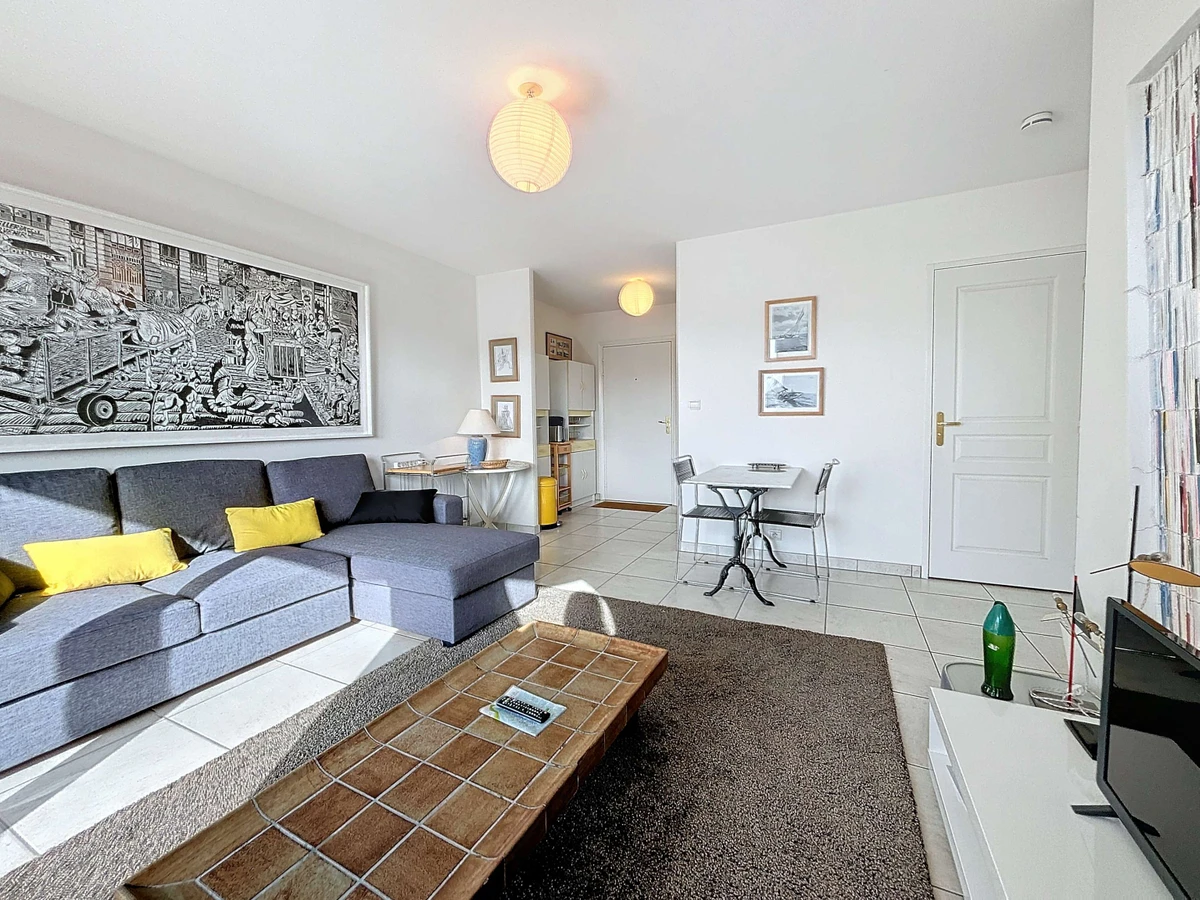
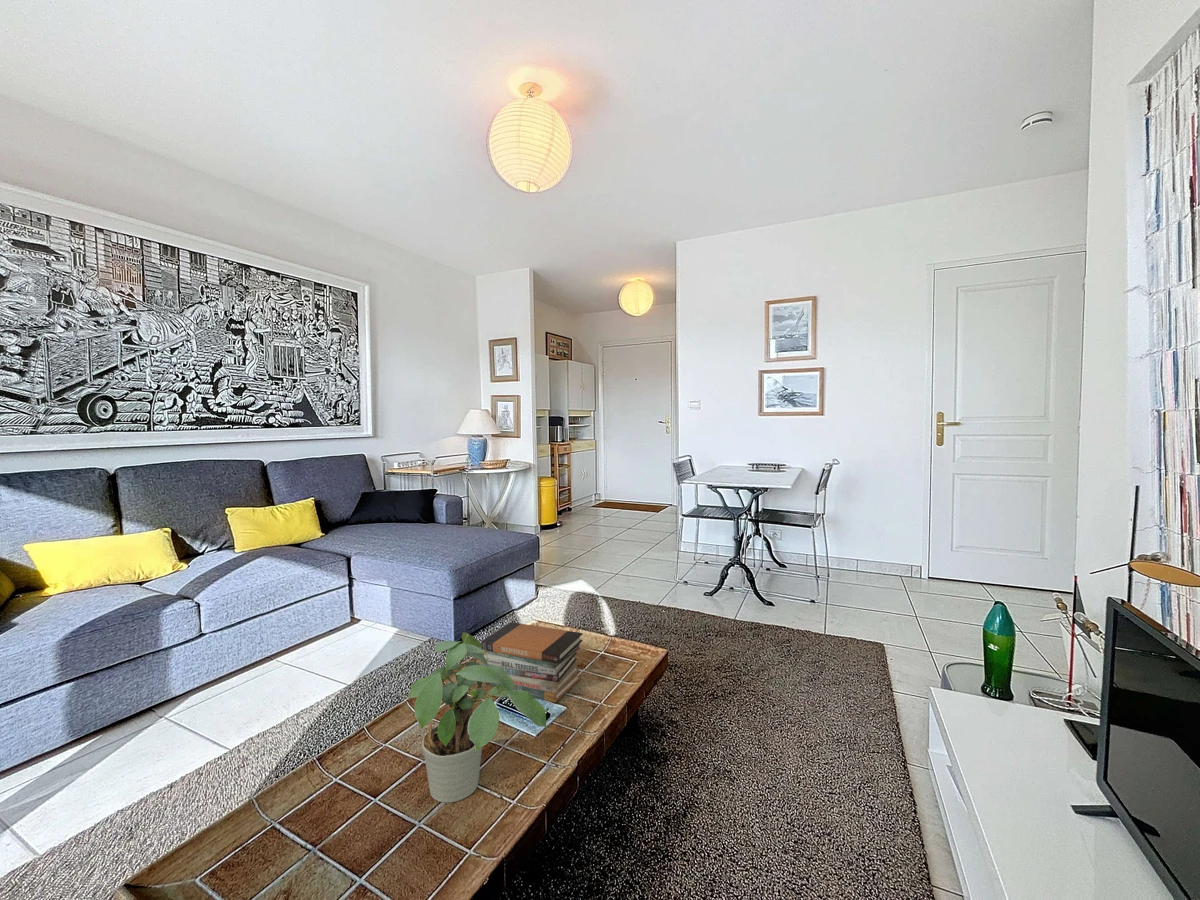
+ potted plant [407,632,548,804]
+ book stack [480,621,584,704]
